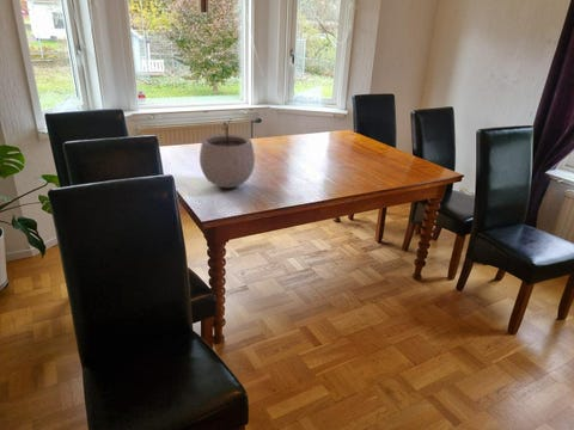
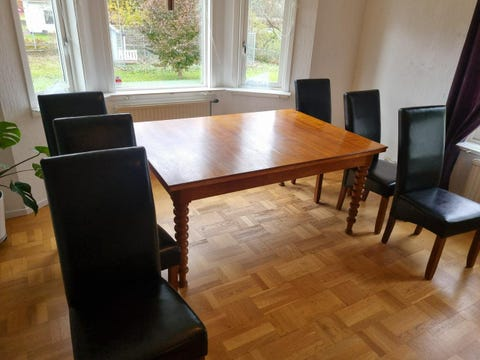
- plant pot [199,118,256,189]
